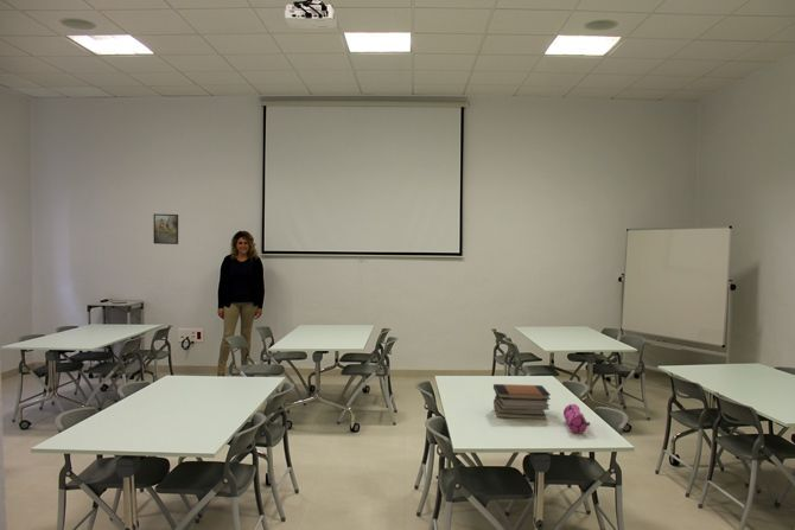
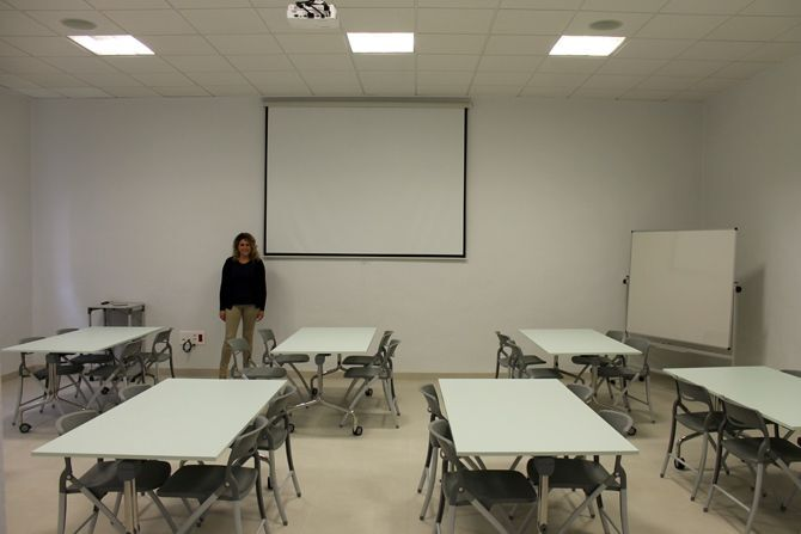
- pencil case [562,403,591,435]
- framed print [153,213,179,245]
- book stack [492,383,552,421]
